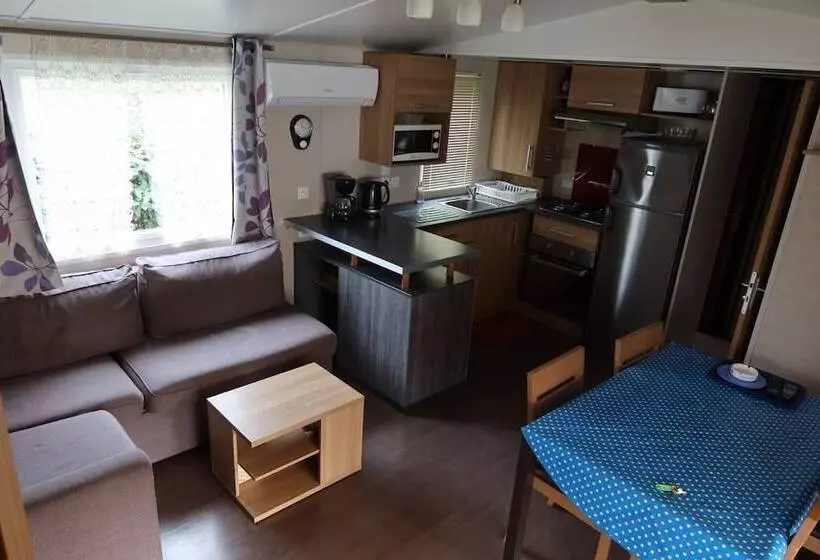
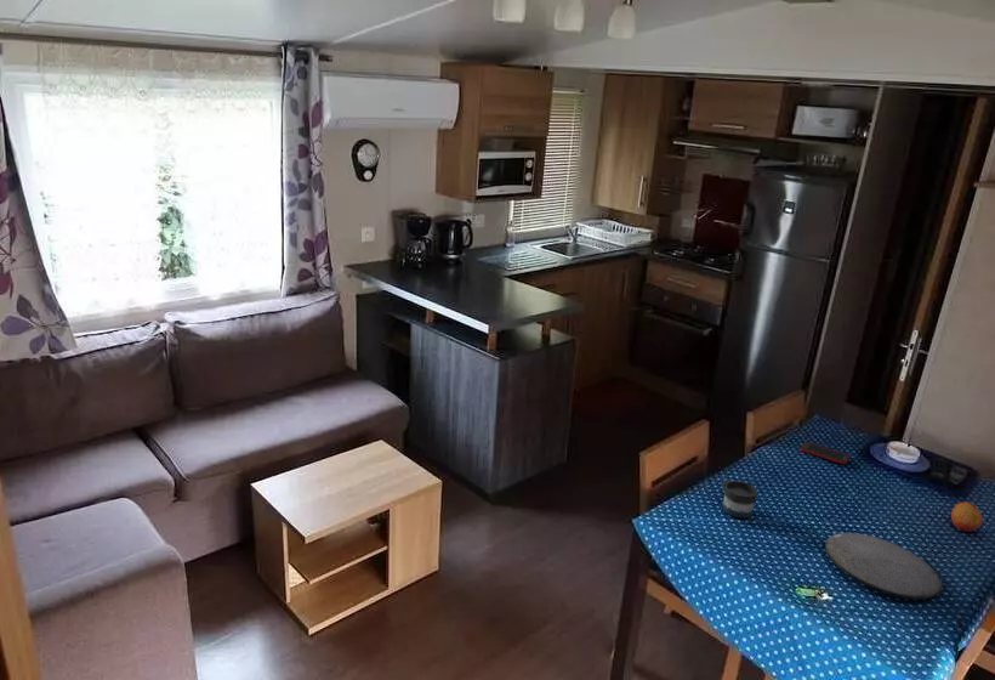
+ plate [824,532,944,601]
+ mug [722,478,758,518]
+ cell phone [798,441,852,465]
+ fruit [950,500,984,533]
